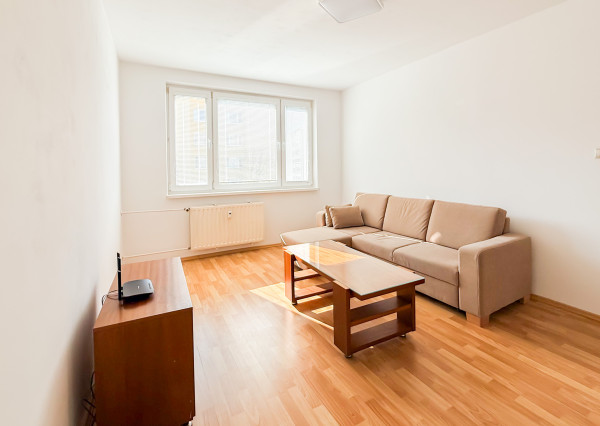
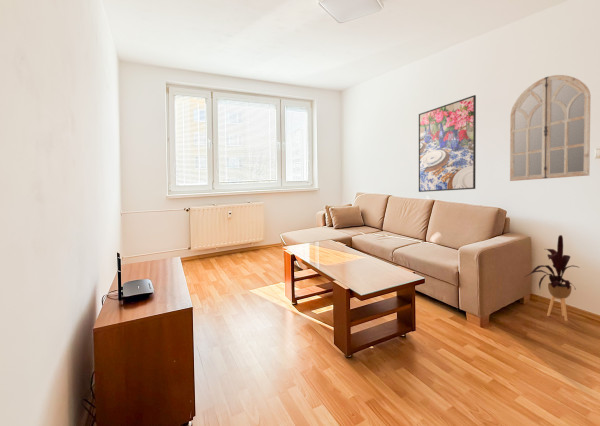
+ home mirror [509,74,592,182]
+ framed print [418,94,477,193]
+ house plant [524,234,581,322]
